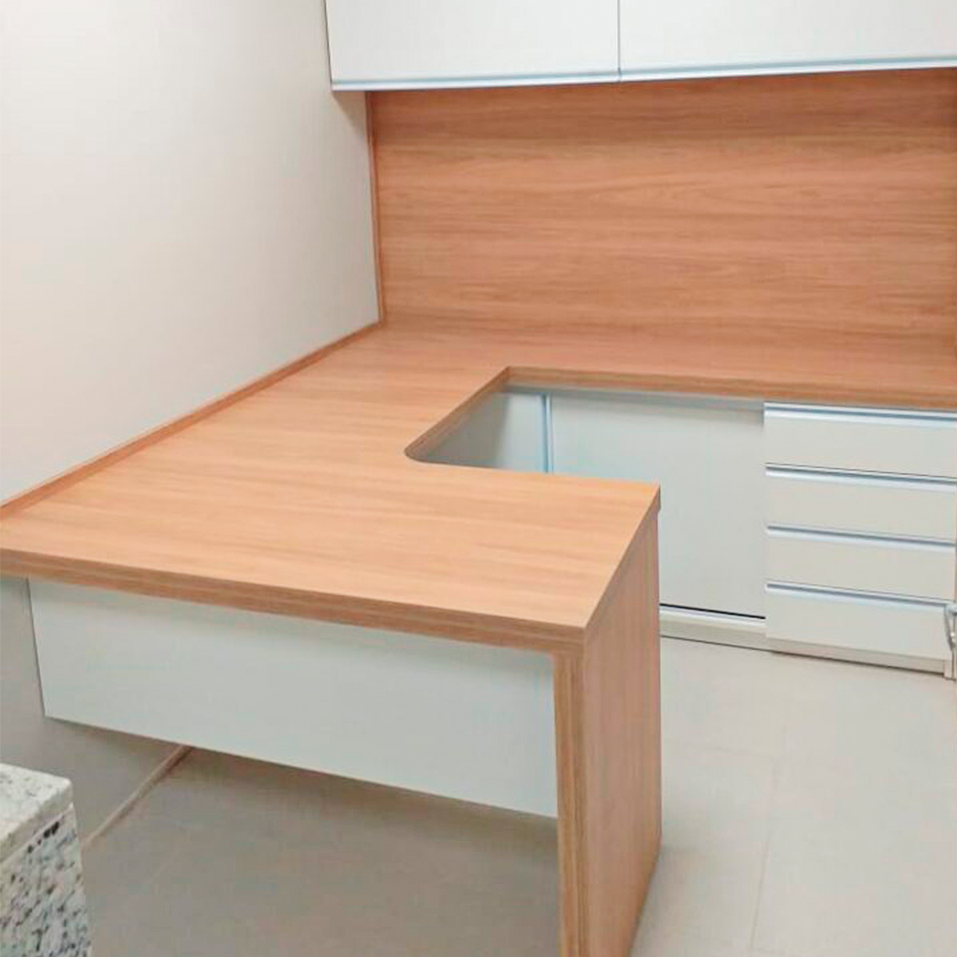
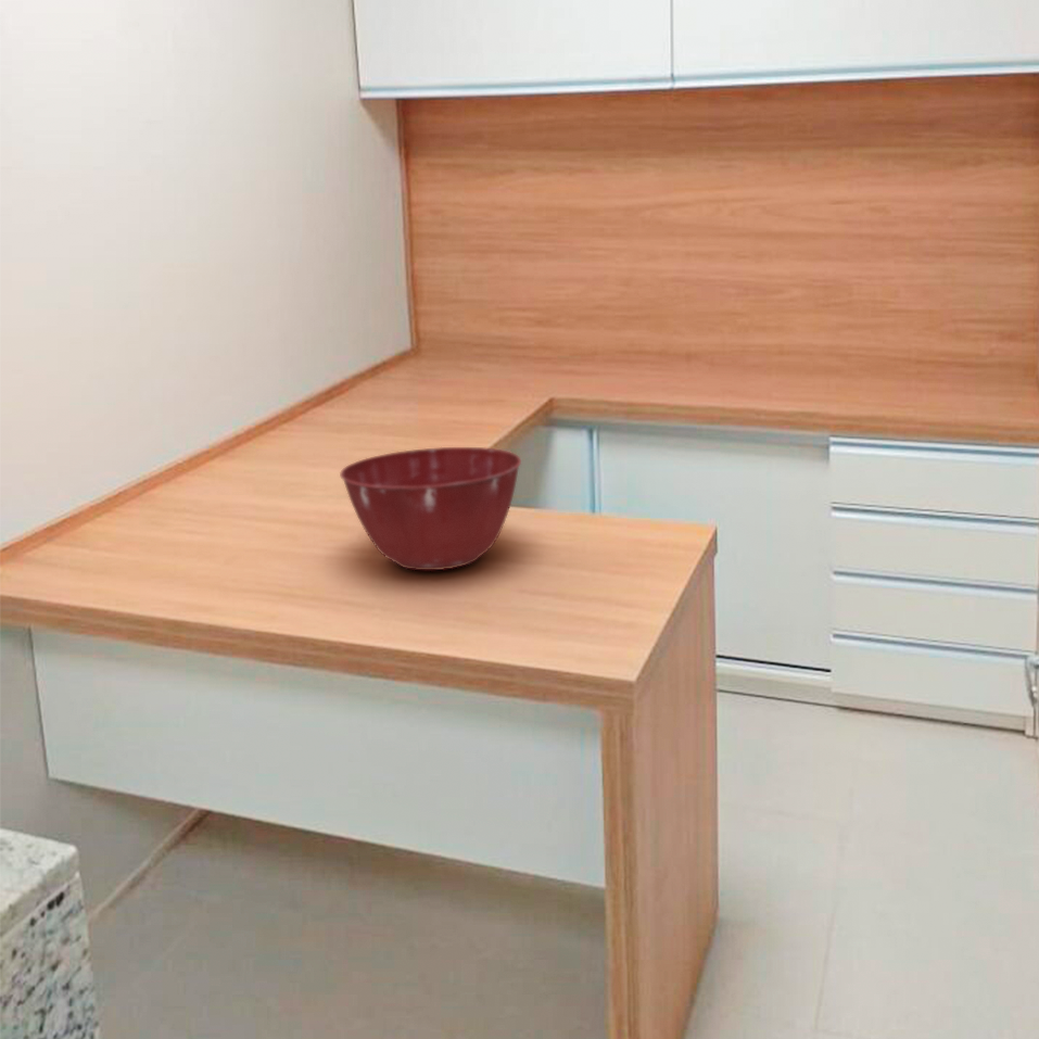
+ mixing bowl [339,446,522,571]
